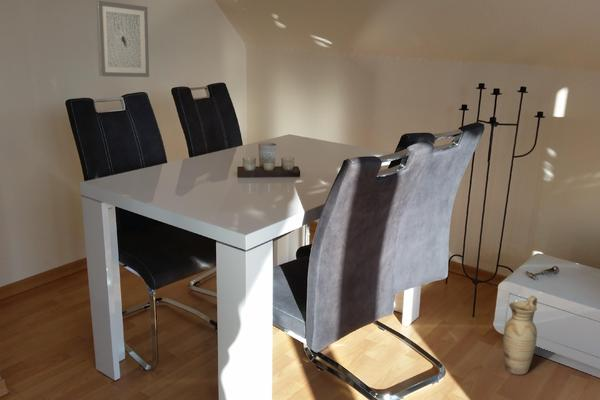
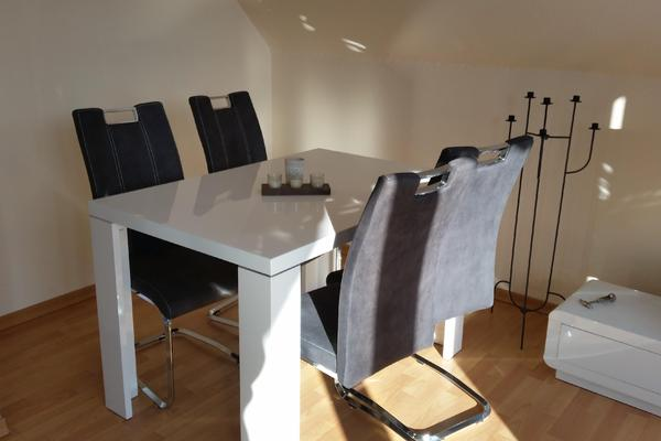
- wall art [95,0,150,78]
- ceramic jug [502,295,538,375]
